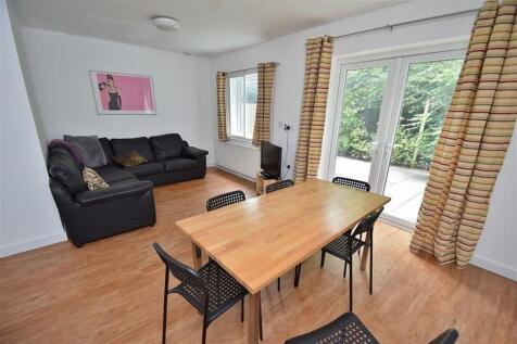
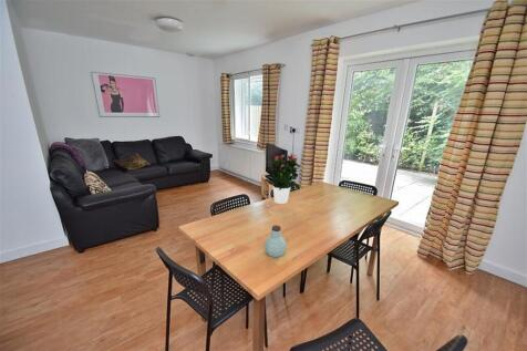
+ jar [264,225,288,259]
+ potted flower [268,153,302,205]
